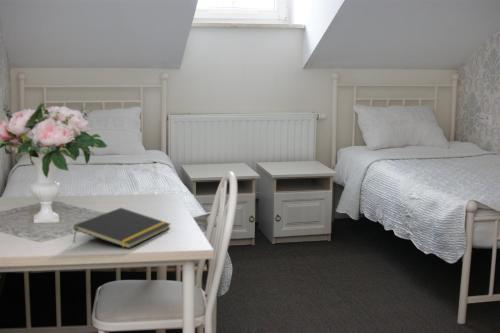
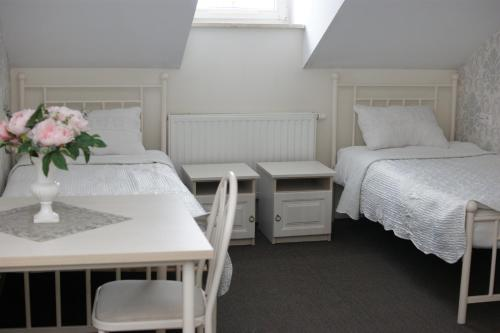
- notepad [72,207,172,249]
